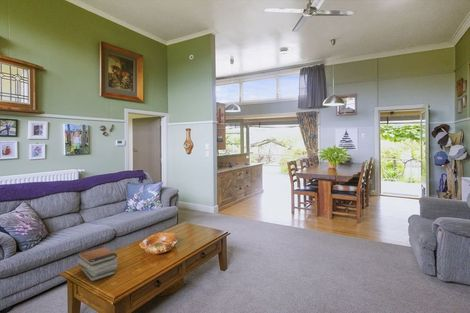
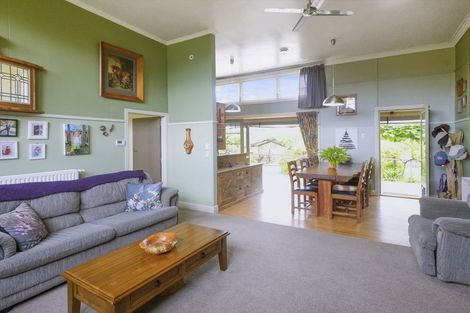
- book stack [76,245,119,283]
